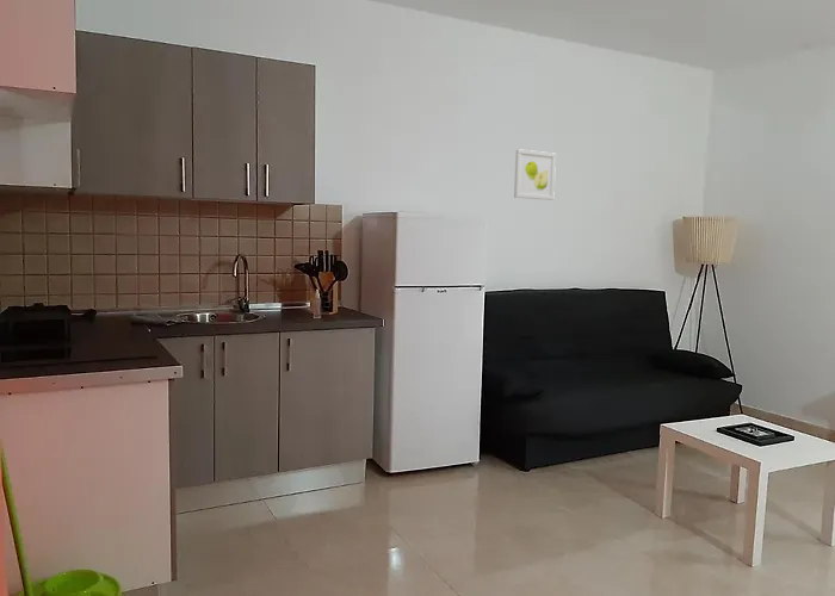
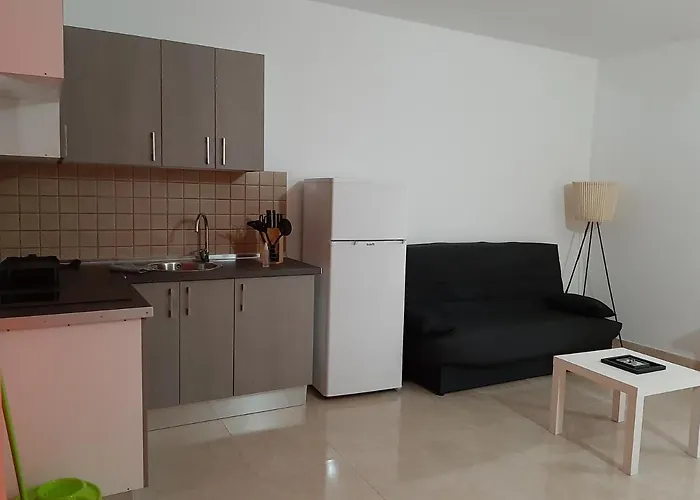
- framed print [513,148,557,201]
